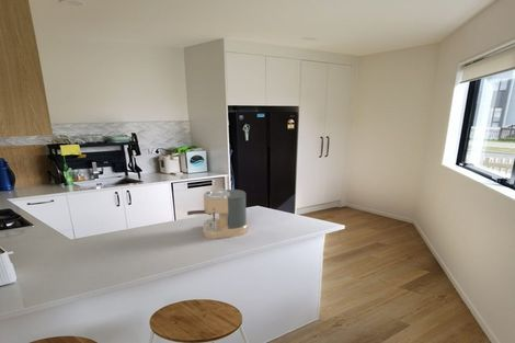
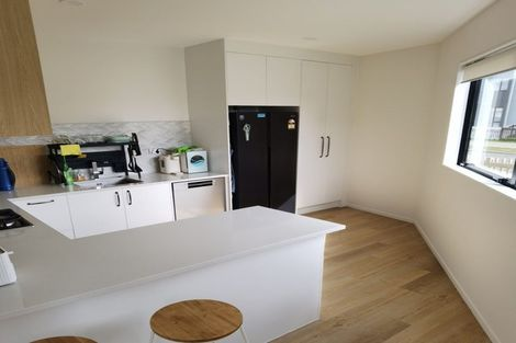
- coffee maker [186,187,249,239]
